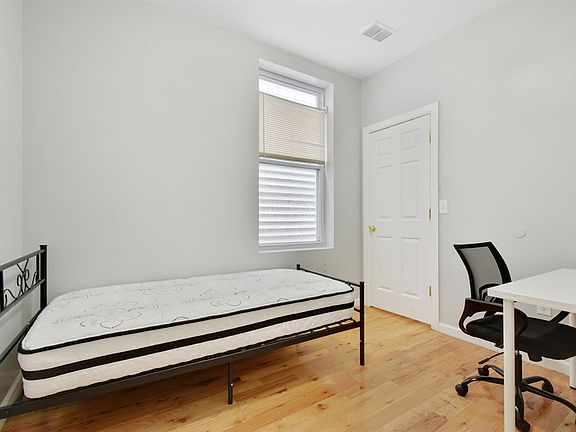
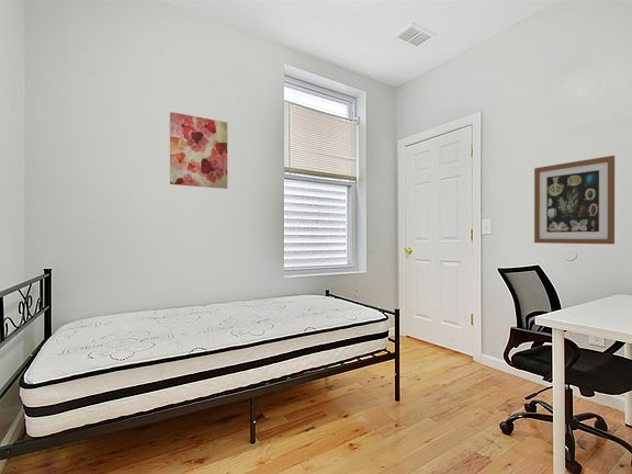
+ wall art [533,155,616,245]
+ wall art [169,111,228,190]
